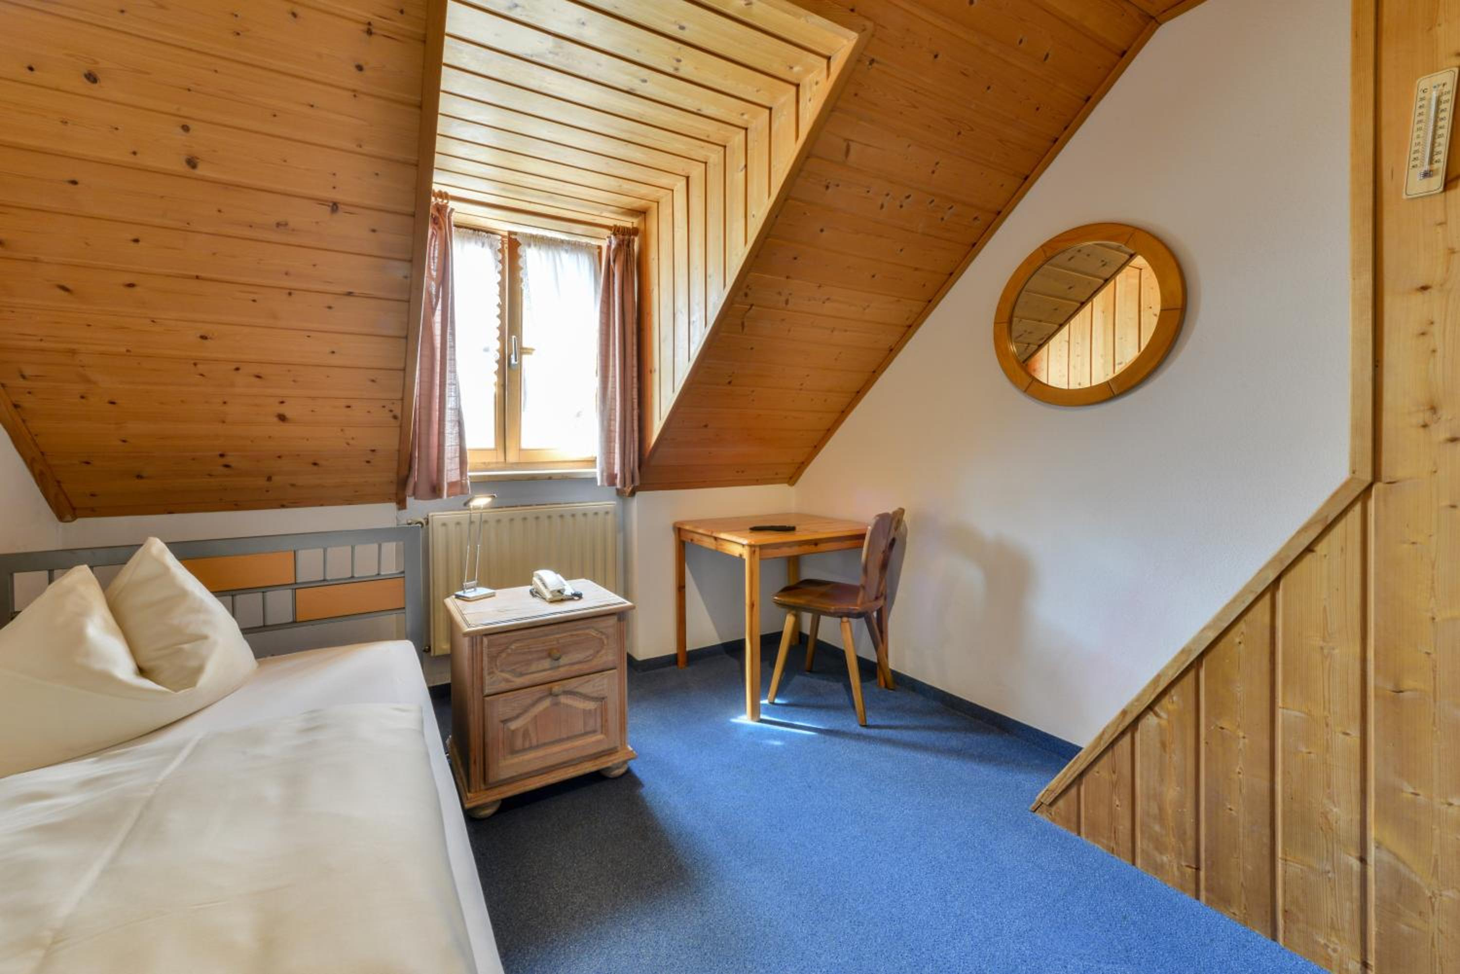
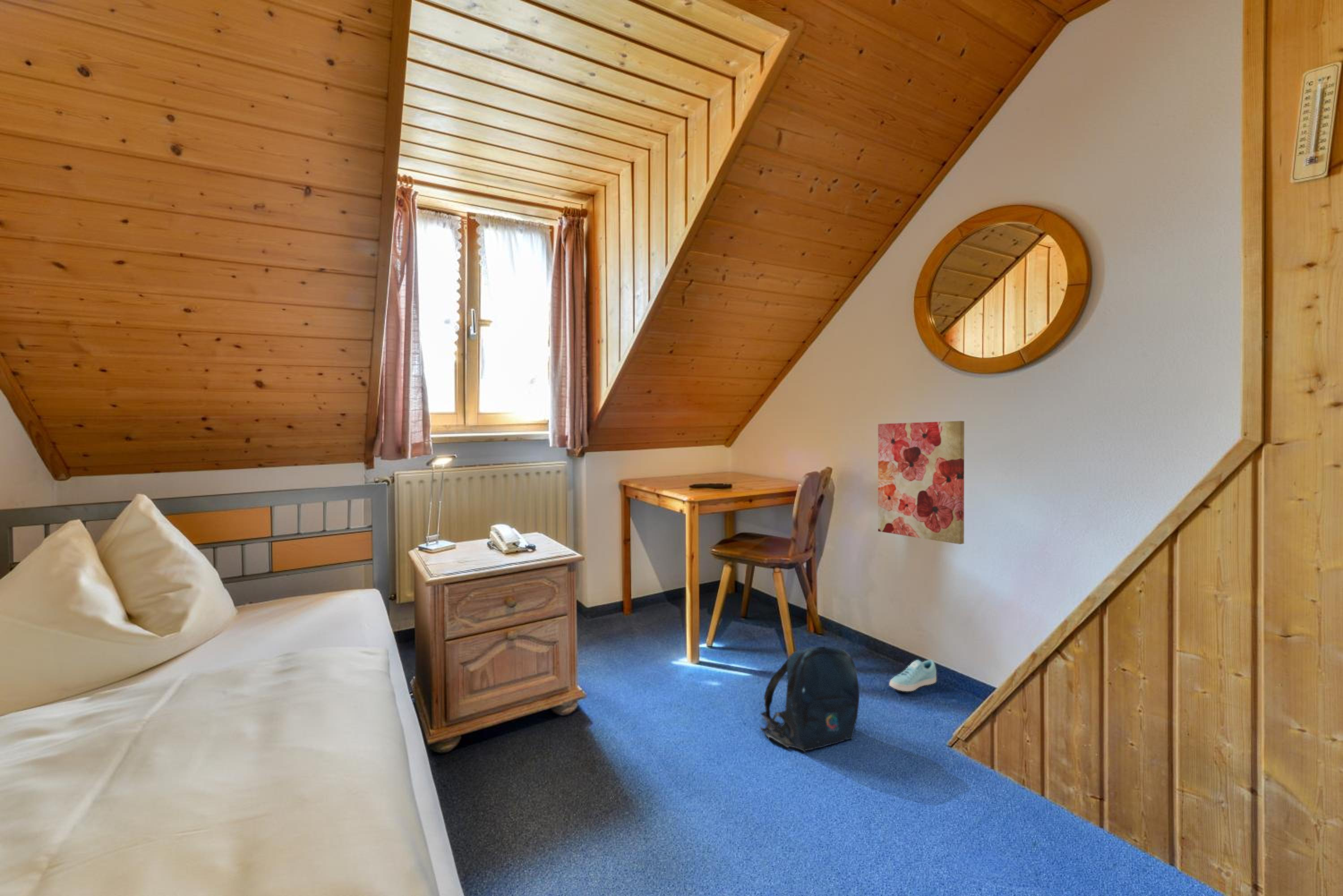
+ sneaker [889,659,937,692]
+ backpack [759,646,860,752]
+ wall art [877,420,965,545]
